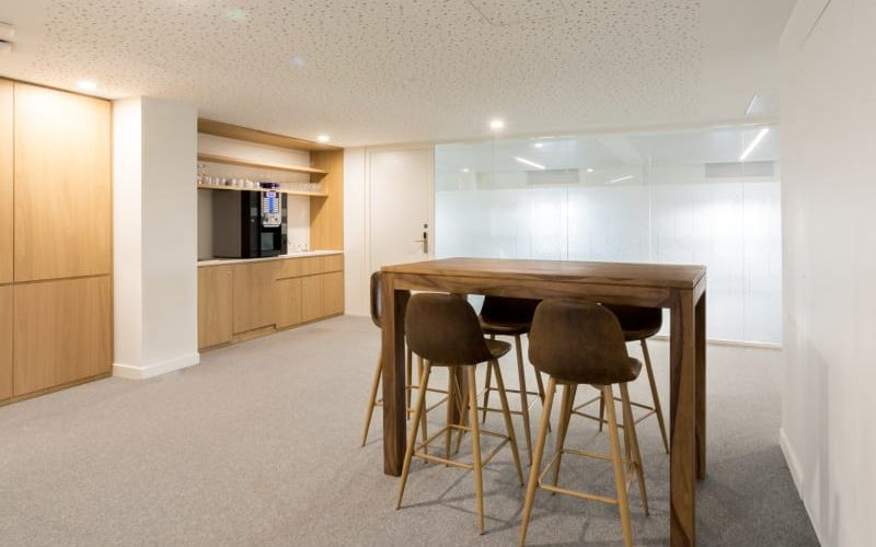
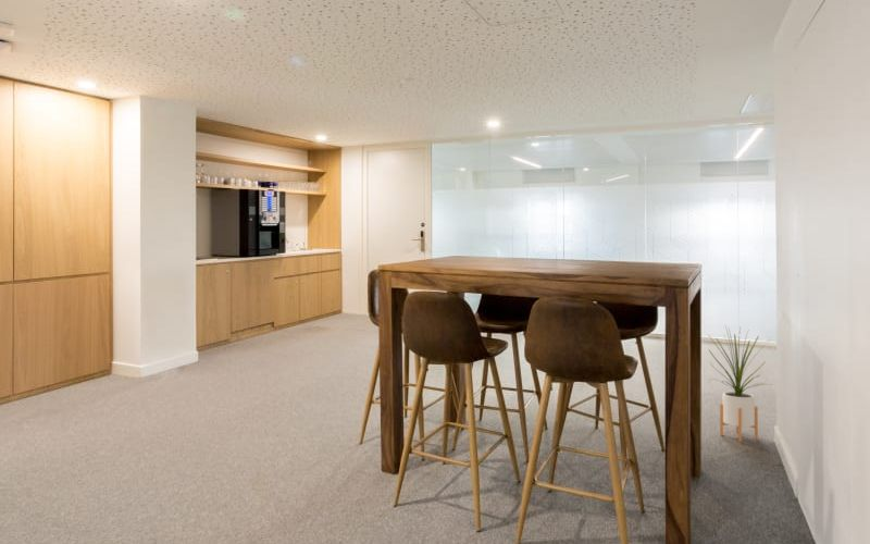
+ house plant [708,325,774,443]
